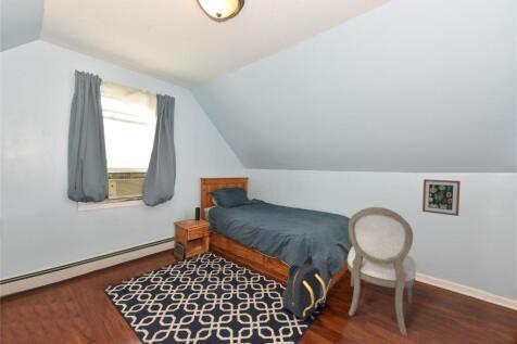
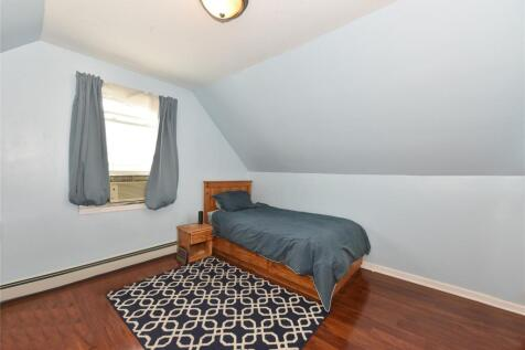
- chair [346,206,417,336]
- backpack [281,254,327,320]
- wall art [421,178,462,217]
